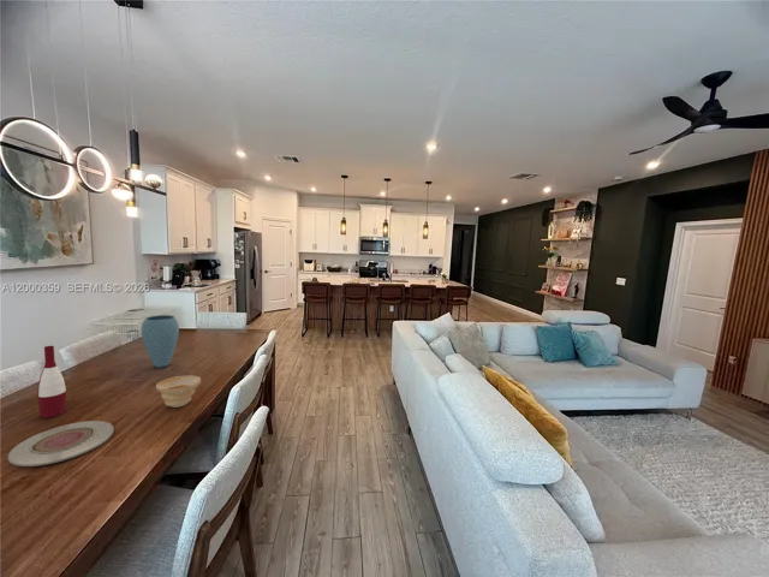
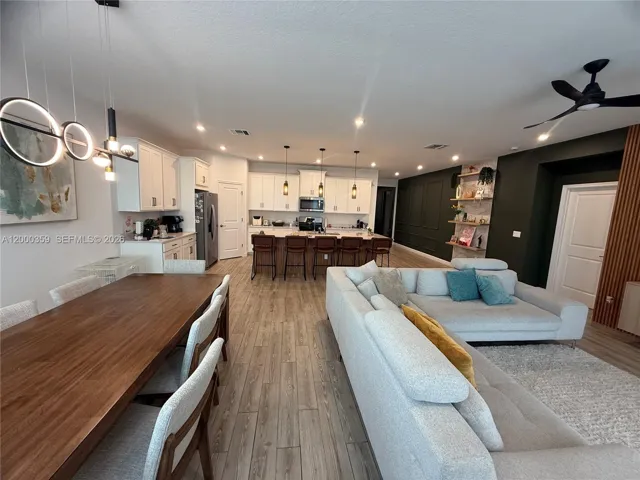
- alcohol [36,345,67,420]
- bowl [155,374,202,409]
- vase [141,314,180,369]
- plate [7,420,115,468]
